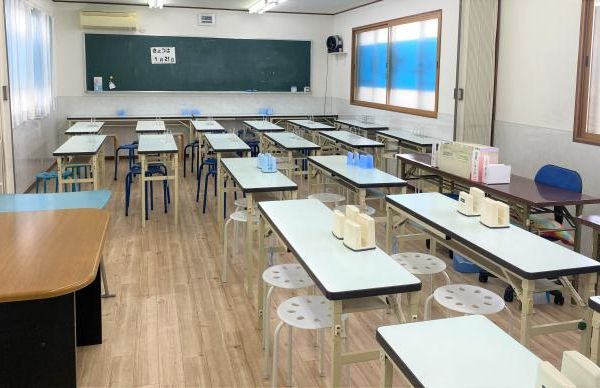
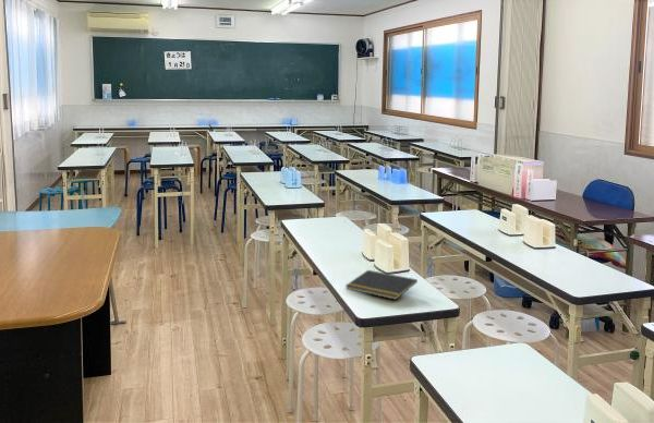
+ notepad [344,269,419,301]
